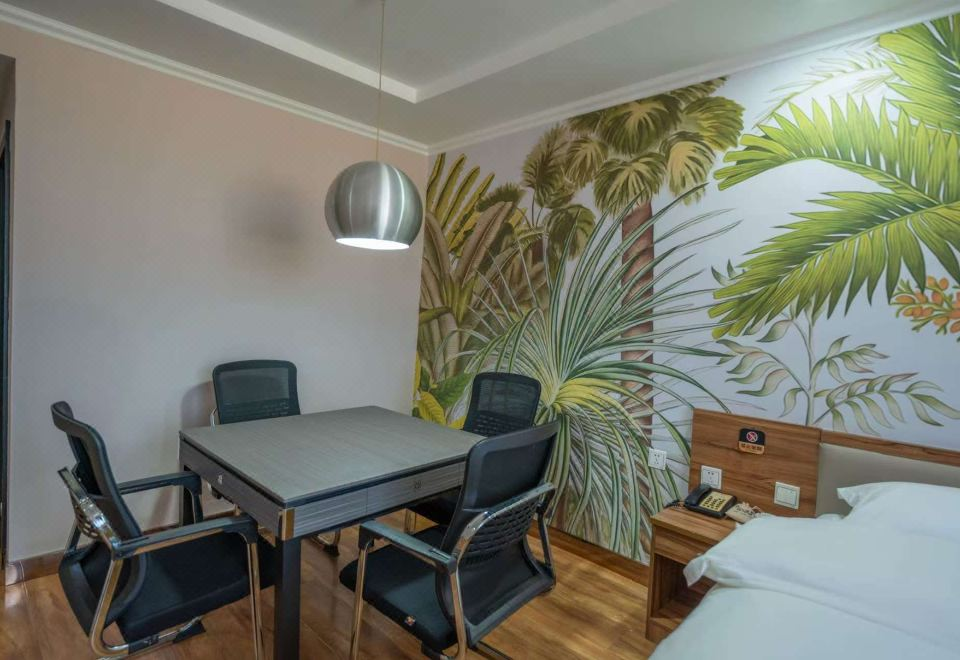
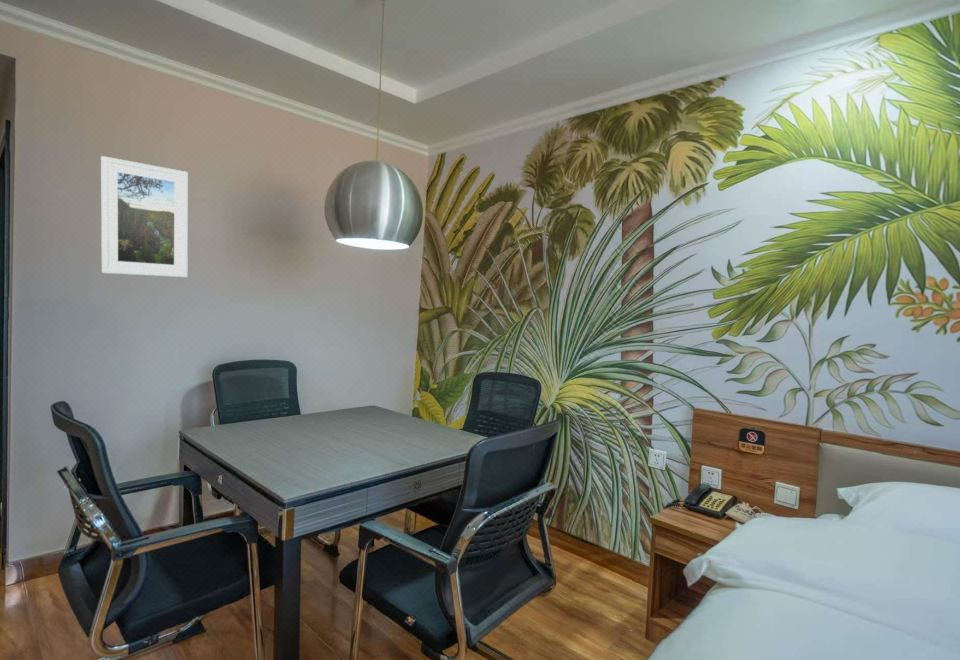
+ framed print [100,155,189,278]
